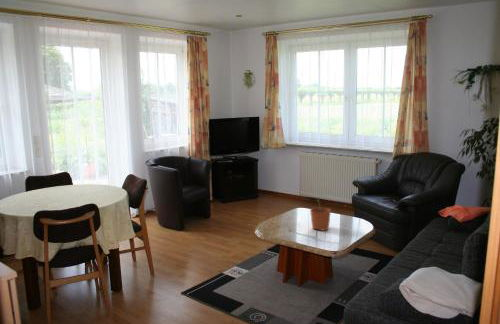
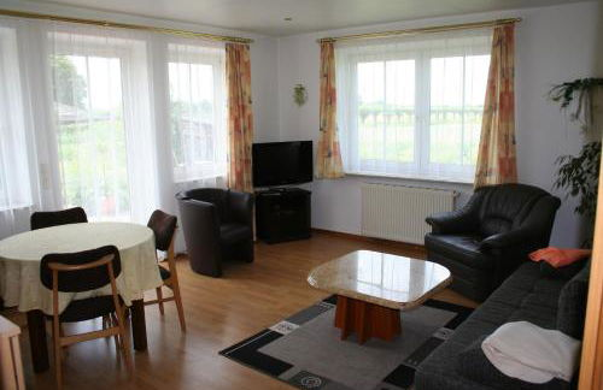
- plant pot [309,199,332,232]
